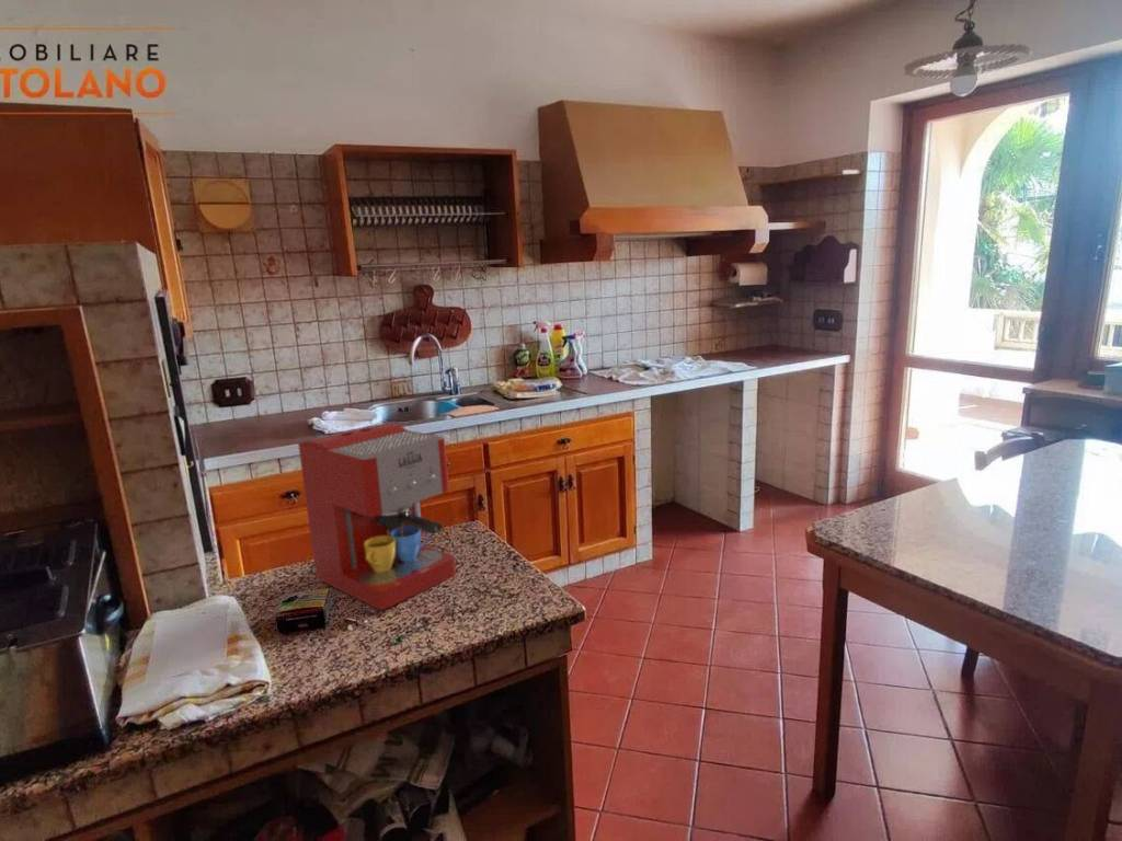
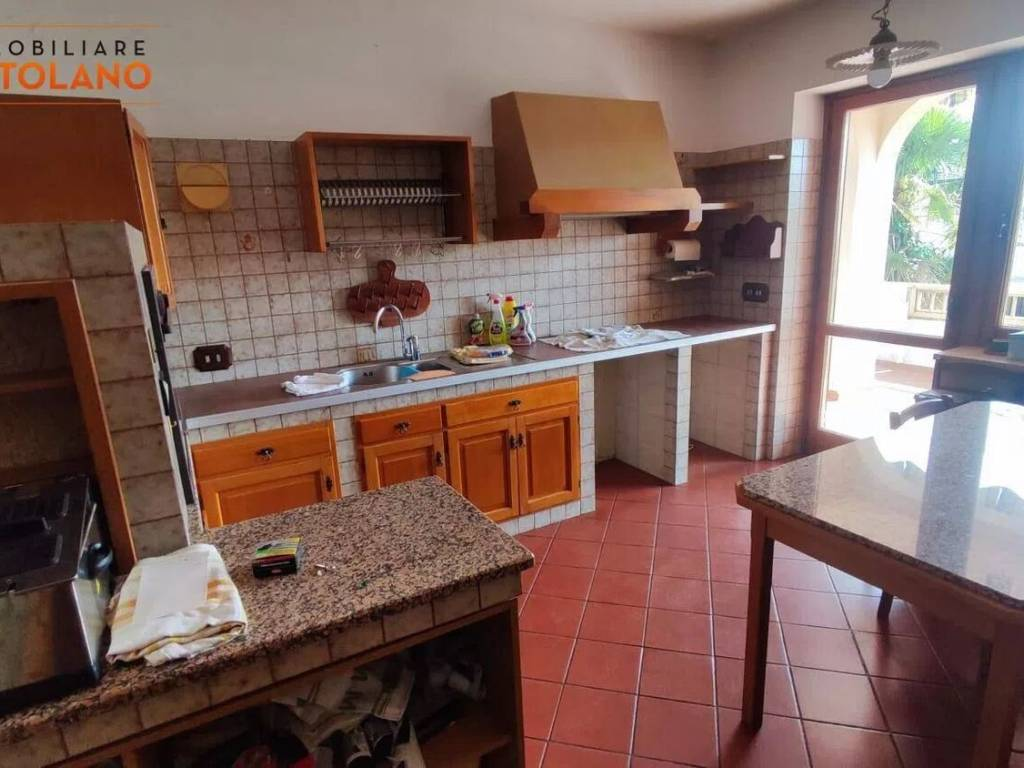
- coffee maker [297,422,457,611]
